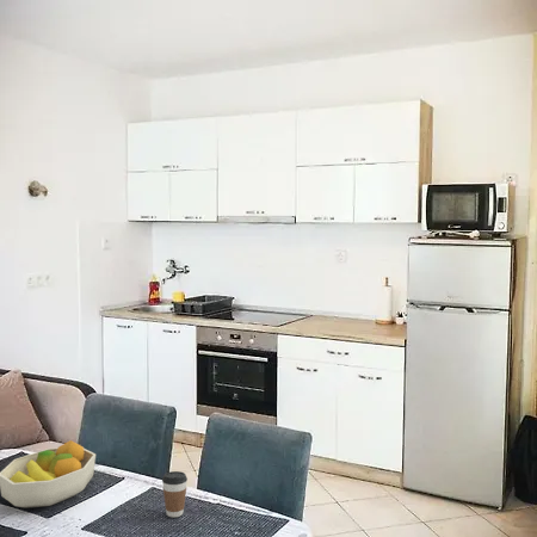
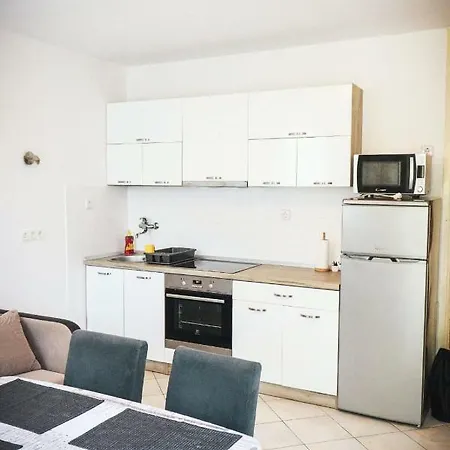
- coffee cup [161,470,189,518]
- fruit bowl [0,439,97,508]
